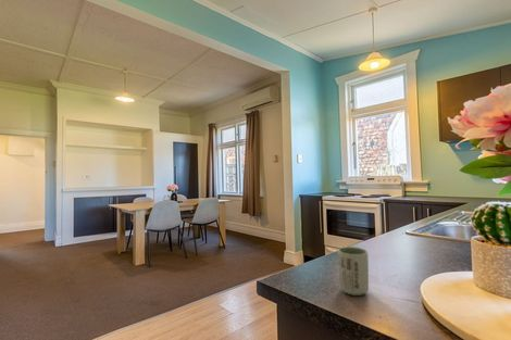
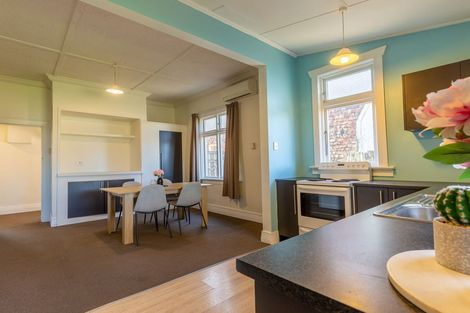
- cup [337,245,370,297]
